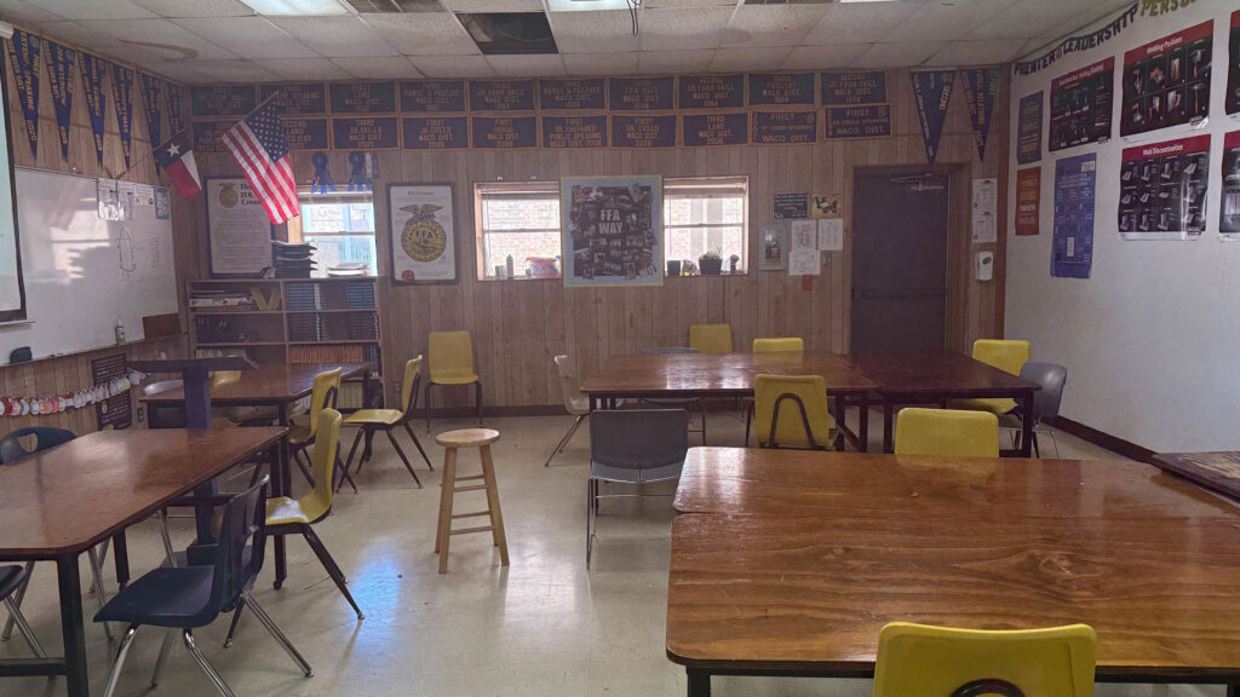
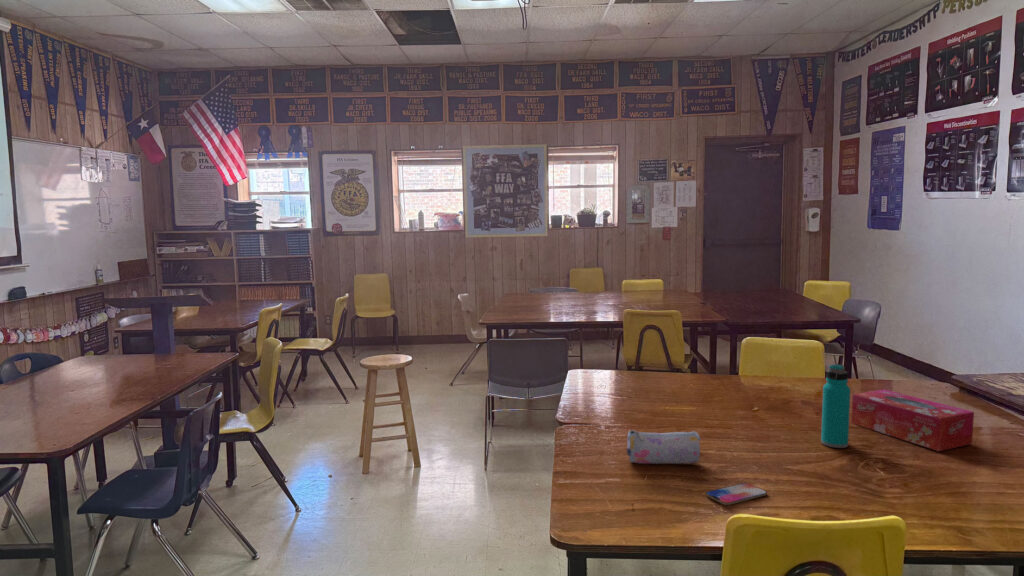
+ smartphone [705,482,768,506]
+ tissue box [850,388,975,452]
+ water bottle [820,363,851,449]
+ pencil case [626,429,702,465]
